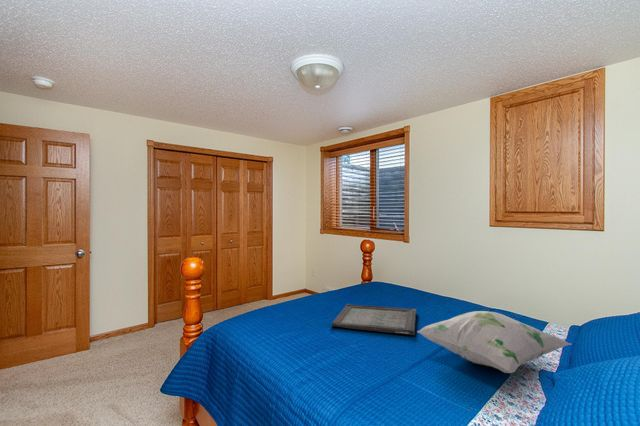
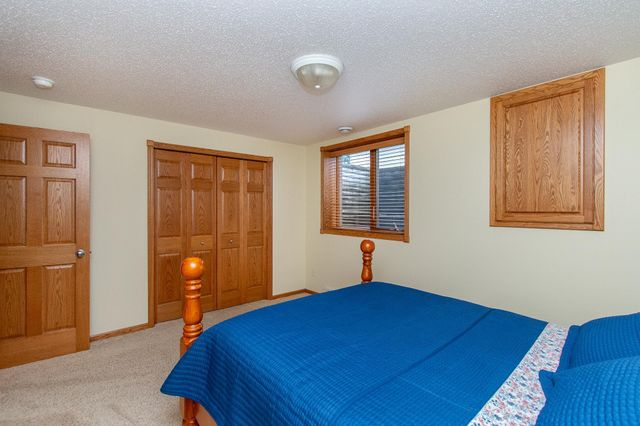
- serving tray [330,303,417,336]
- decorative pillow [416,310,571,374]
